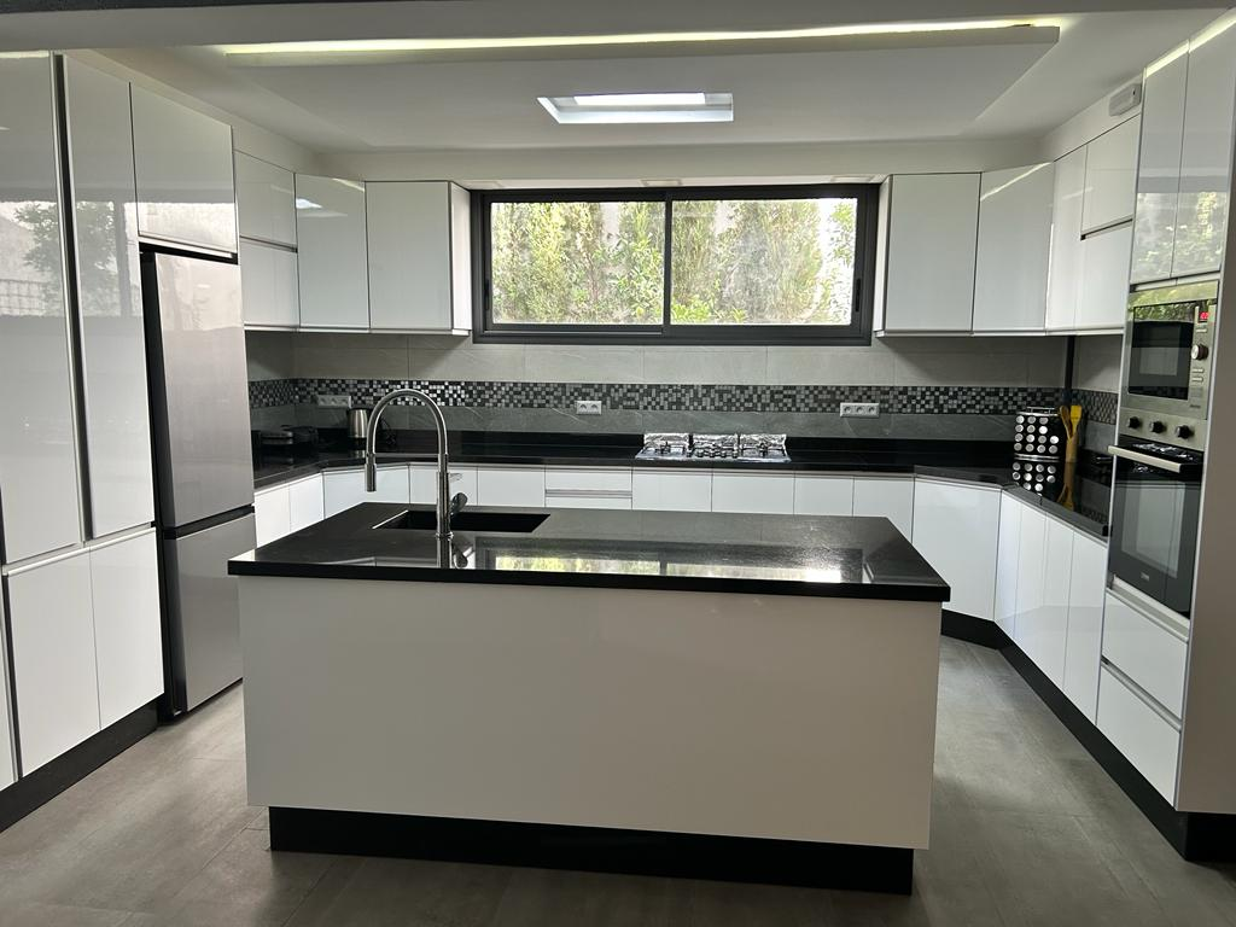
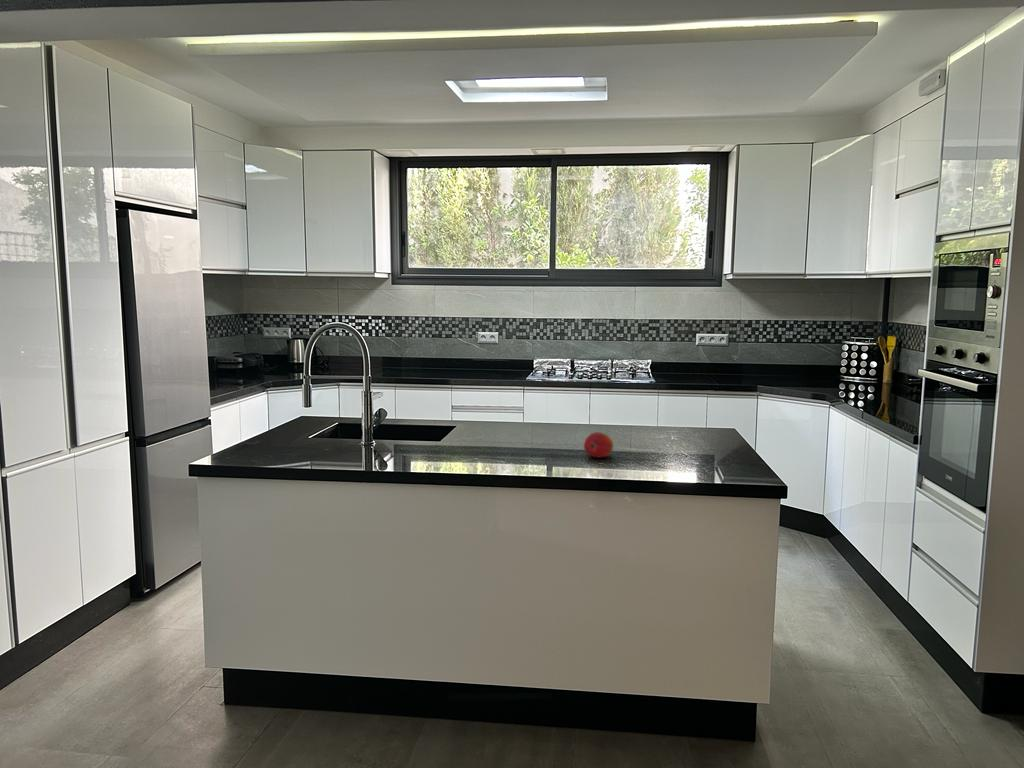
+ fruit [583,431,614,459]
